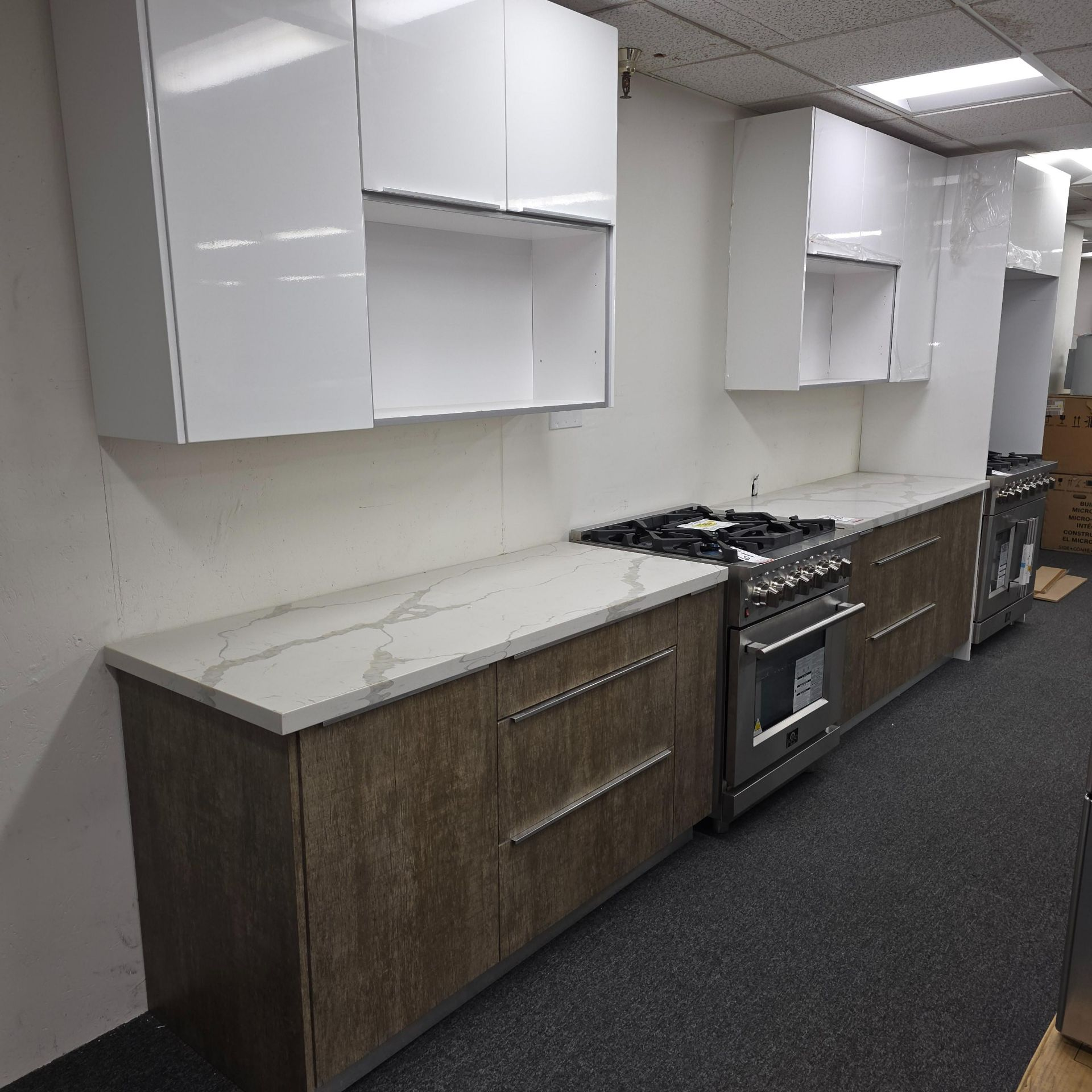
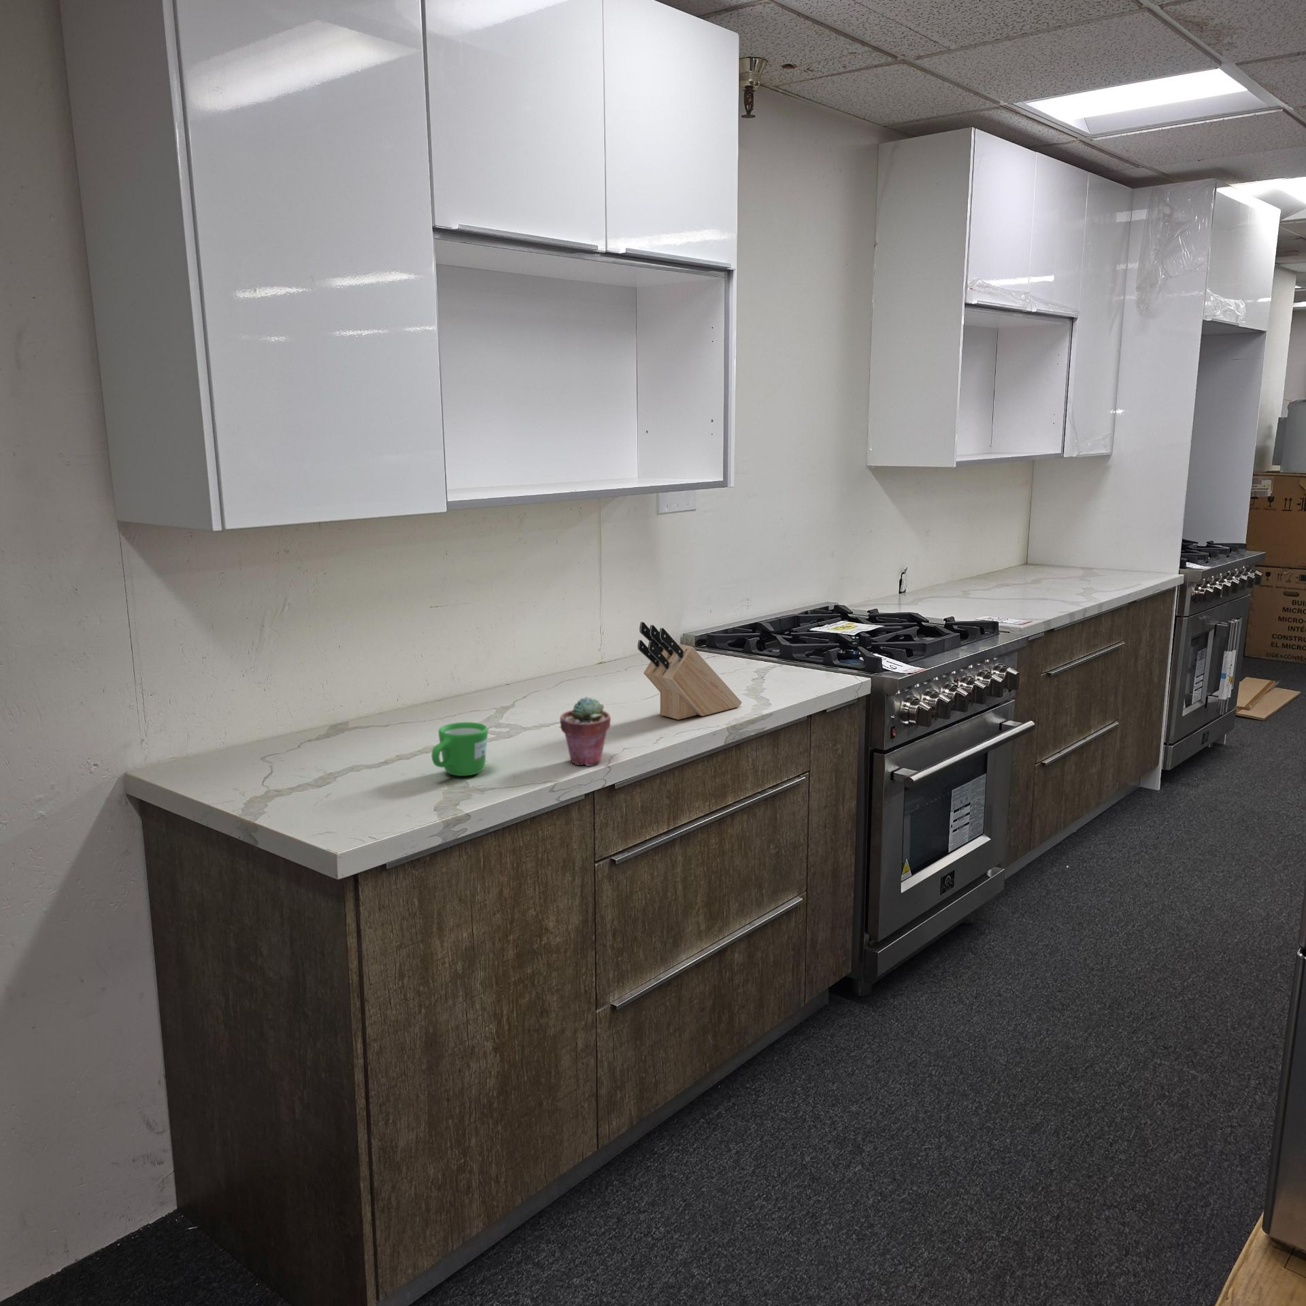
+ mug [432,721,488,777]
+ potted succulent [560,696,611,767]
+ knife block [636,621,743,720]
